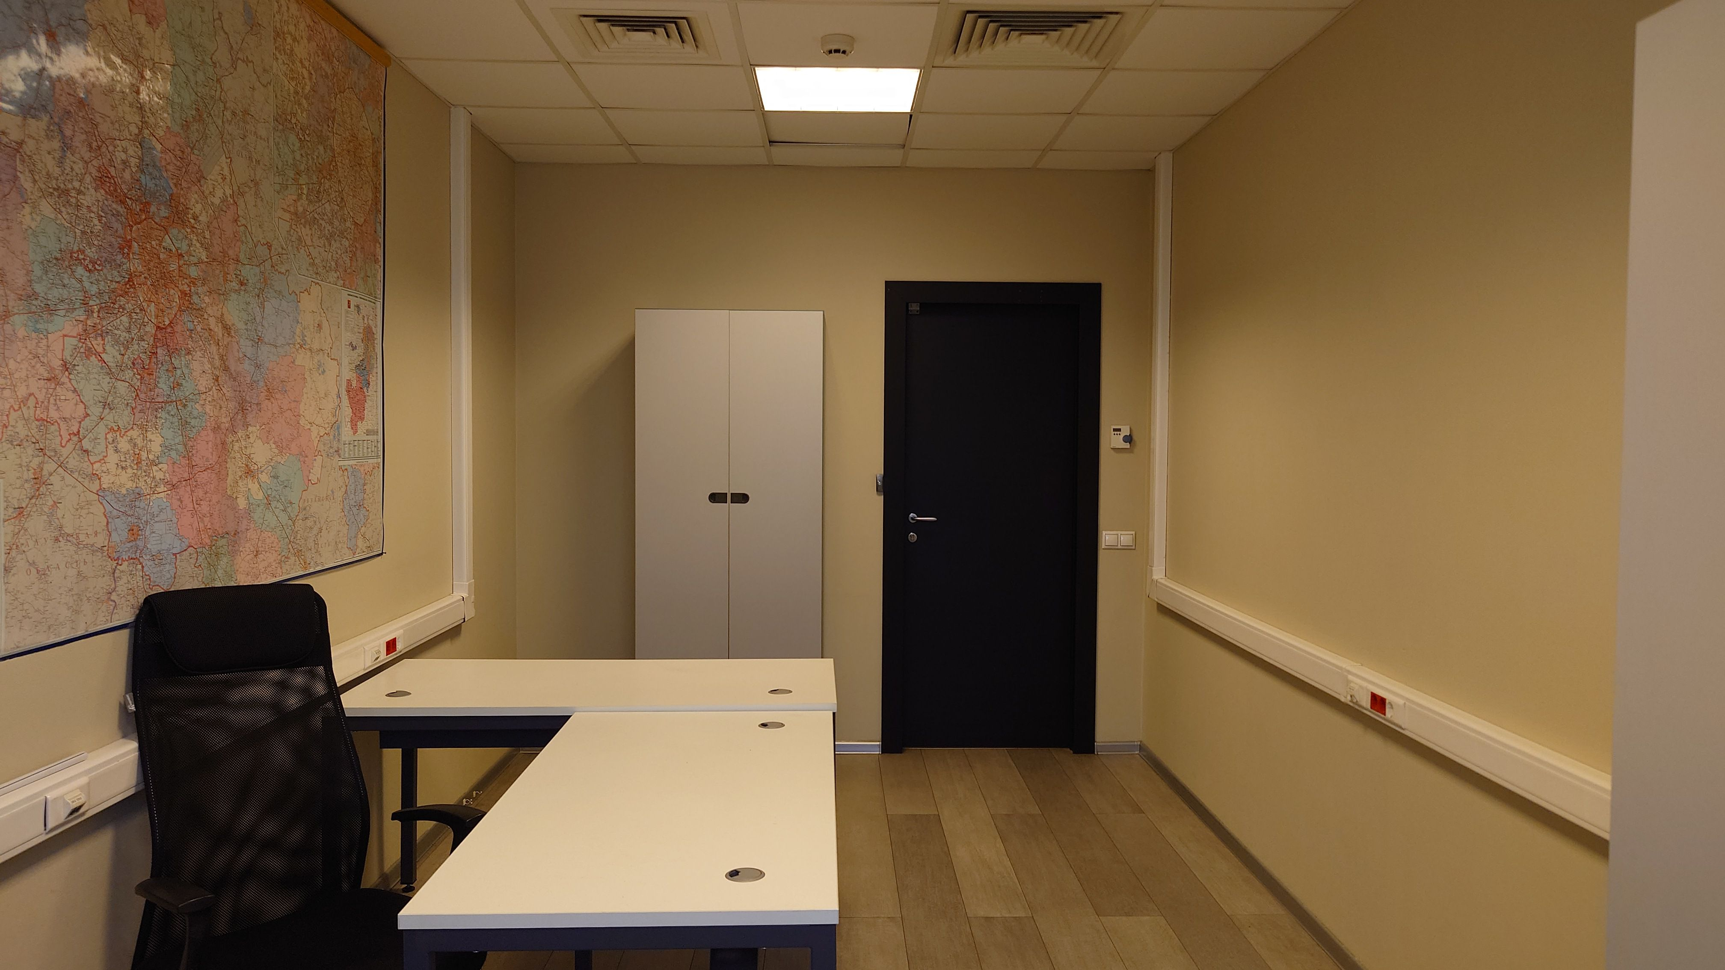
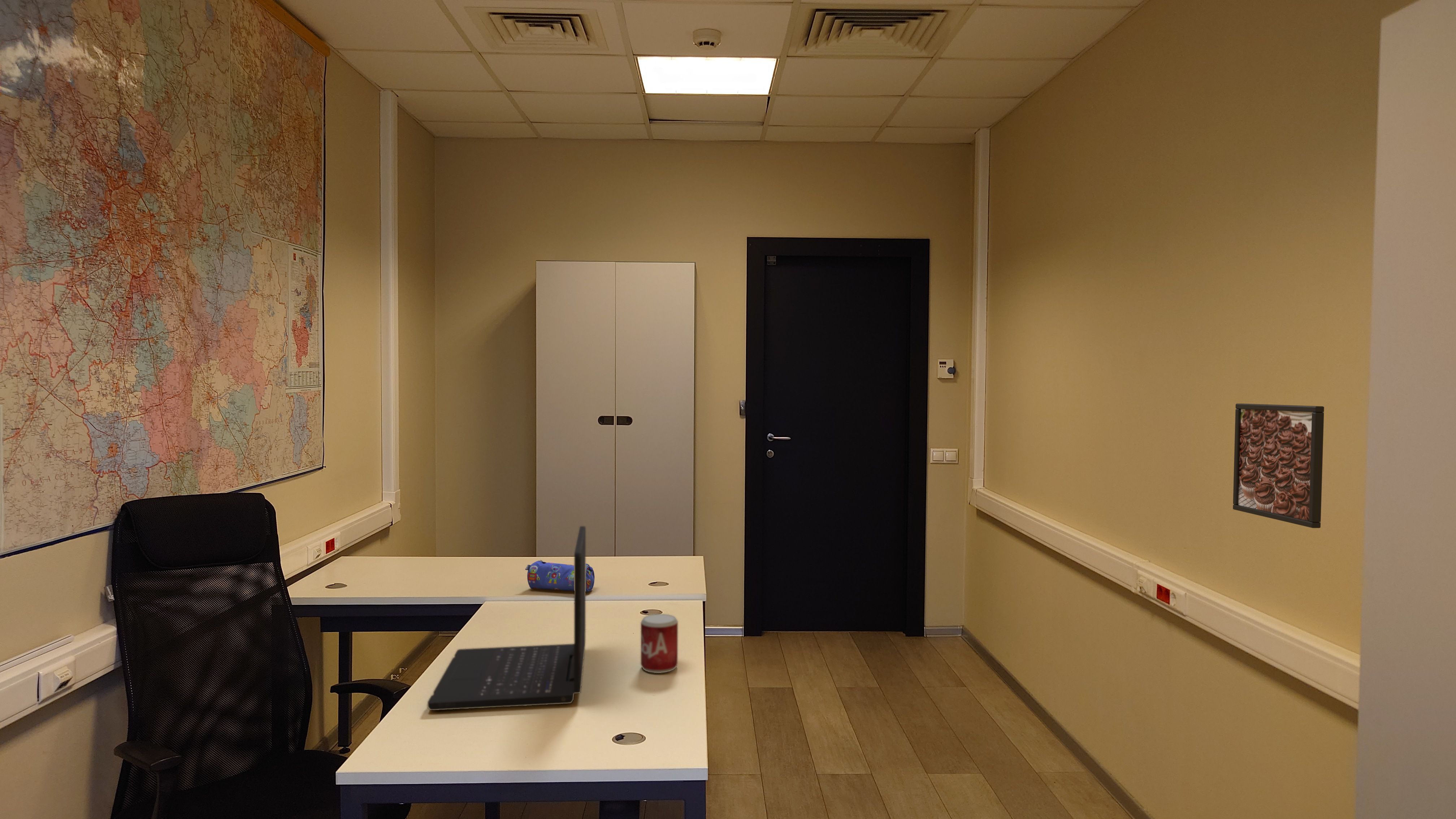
+ laptop [427,526,586,711]
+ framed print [1232,403,1325,528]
+ pencil case [525,560,595,592]
+ beverage can [640,614,678,673]
